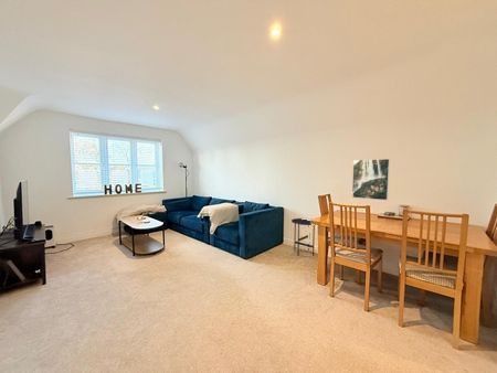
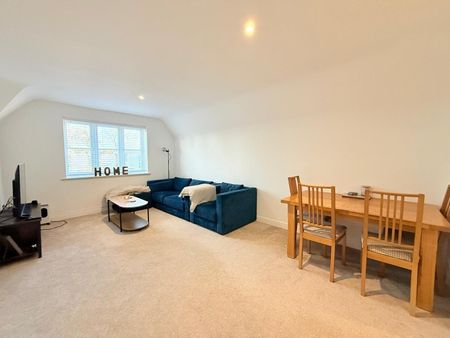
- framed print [351,158,391,202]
- side table [290,217,316,257]
